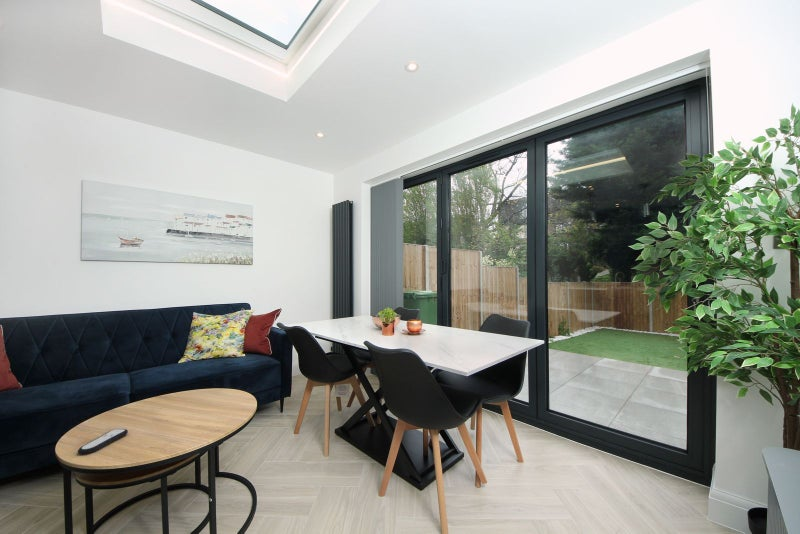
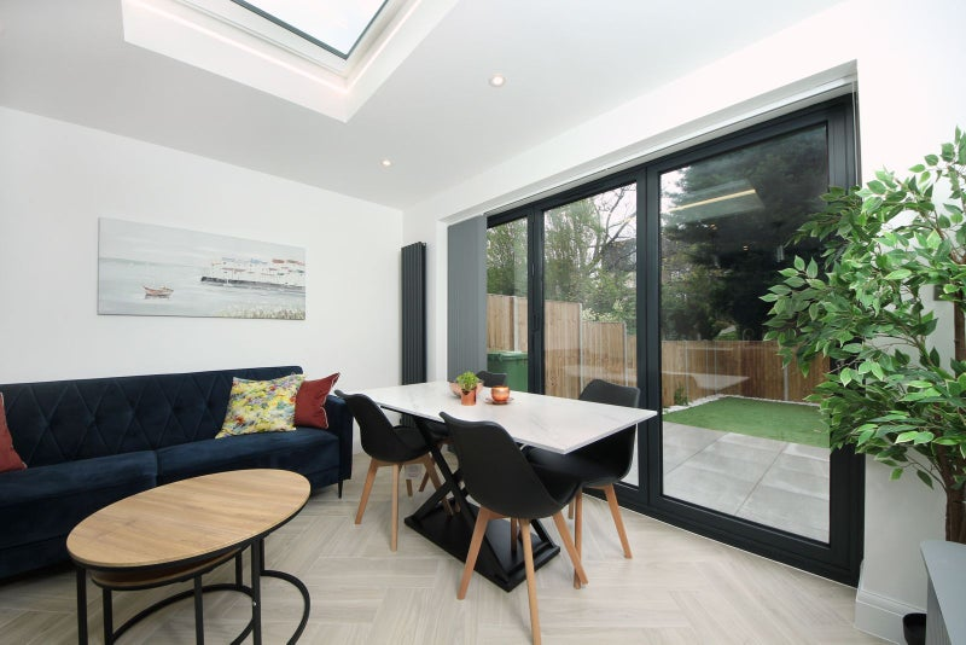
- remote control [77,428,129,455]
